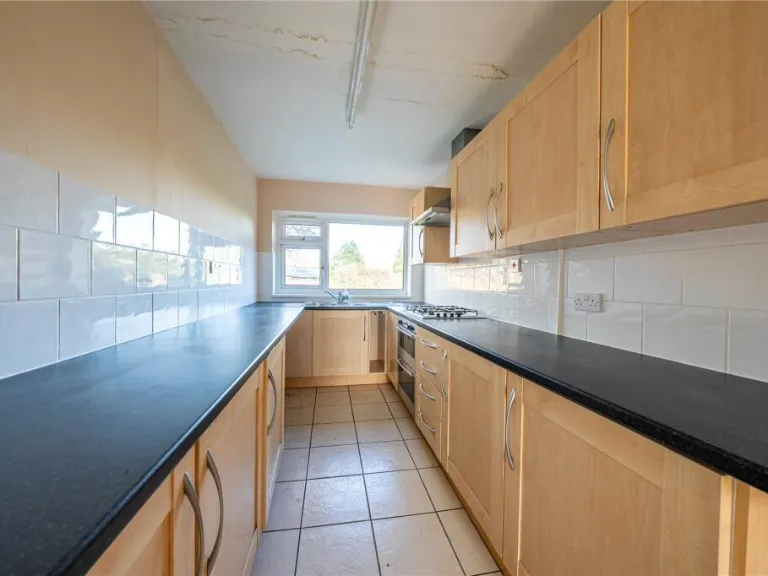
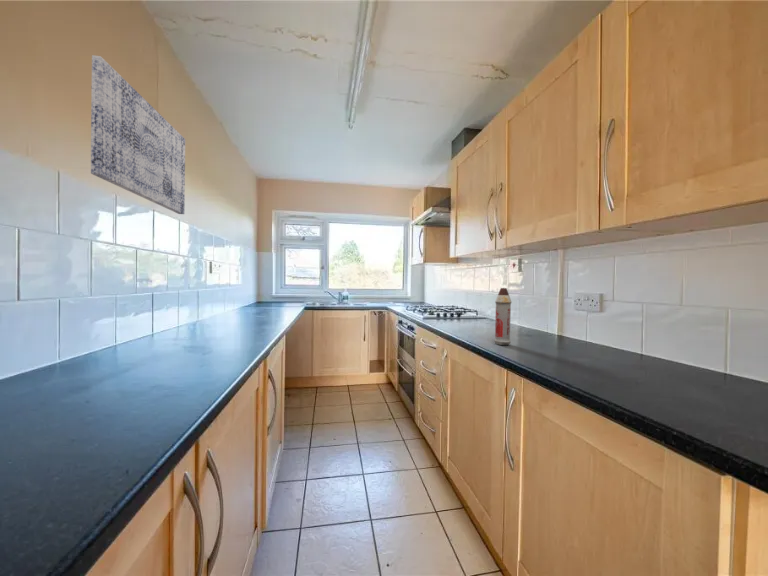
+ wall art [90,54,186,215]
+ spray bottle [493,287,513,346]
